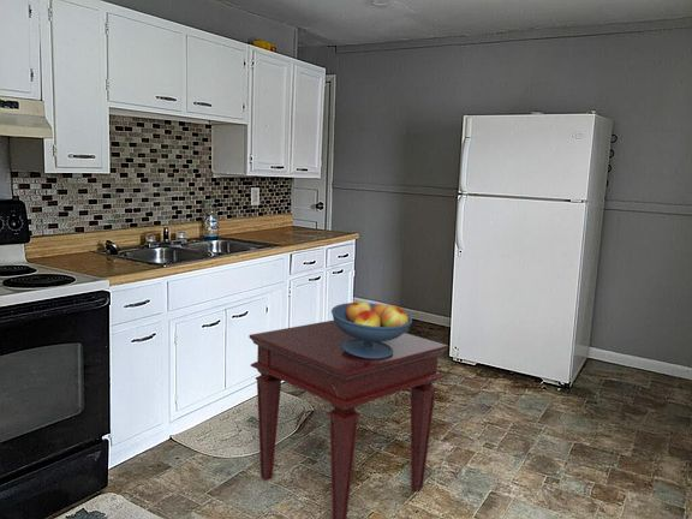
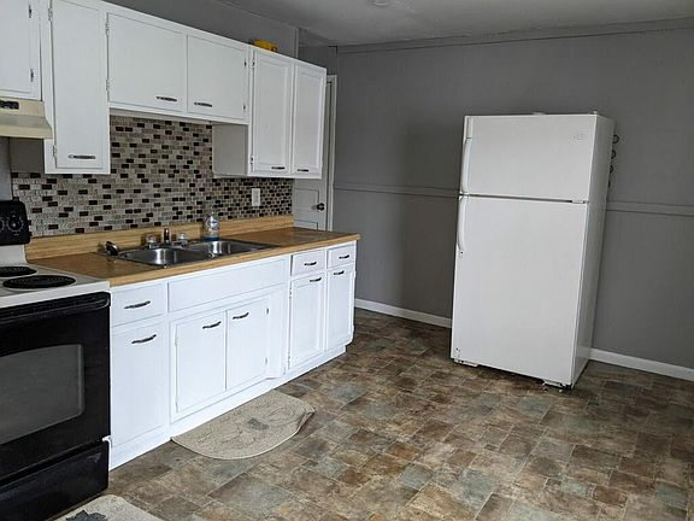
- fruit bowl [330,299,413,359]
- side table [249,320,449,519]
